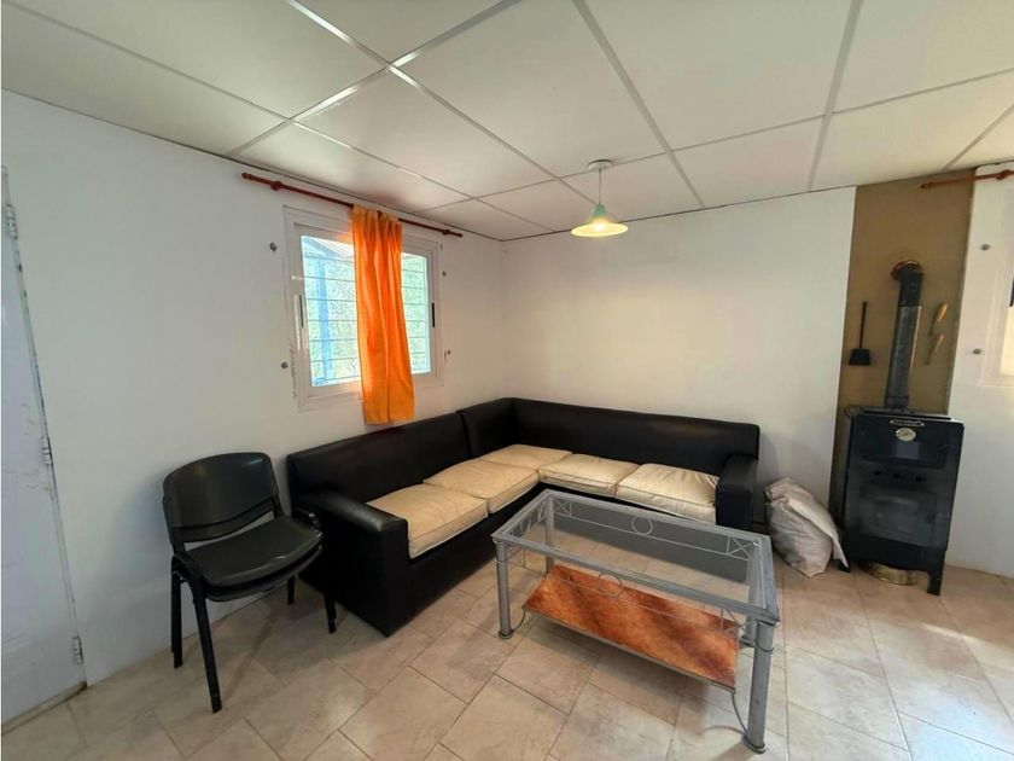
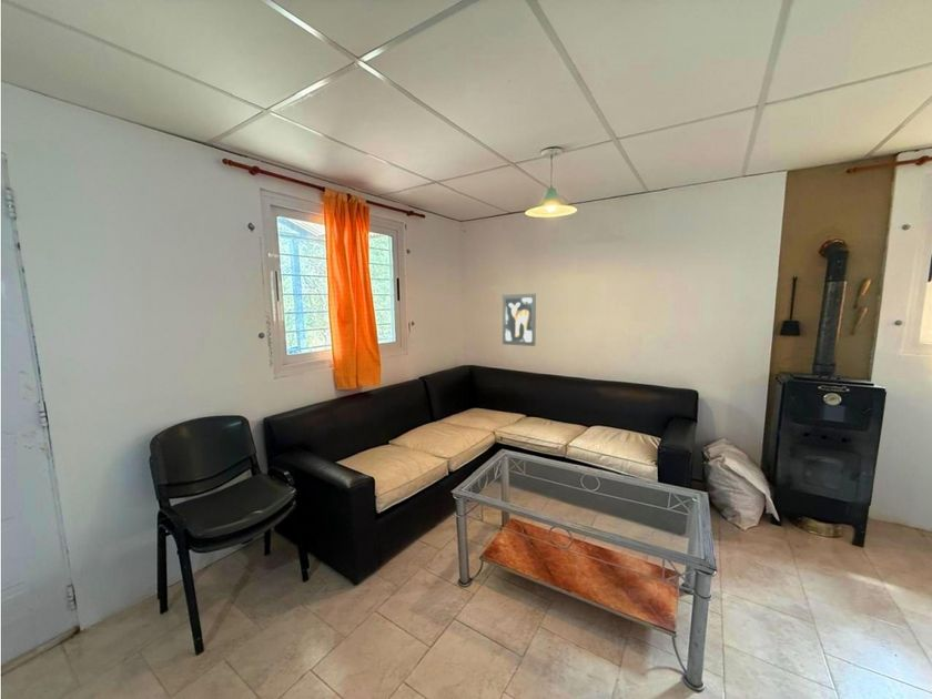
+ wall art [502,293,537,347]
